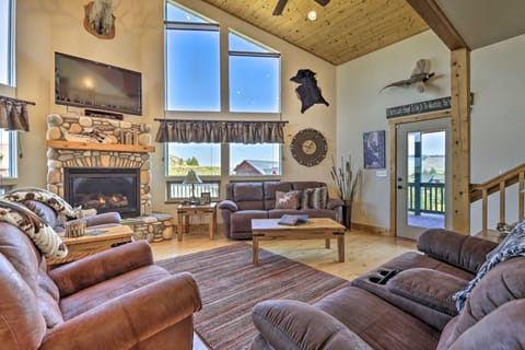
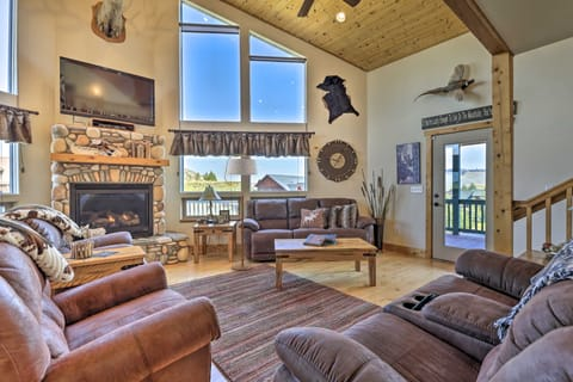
+ floor lamp [223,153,258,271]
